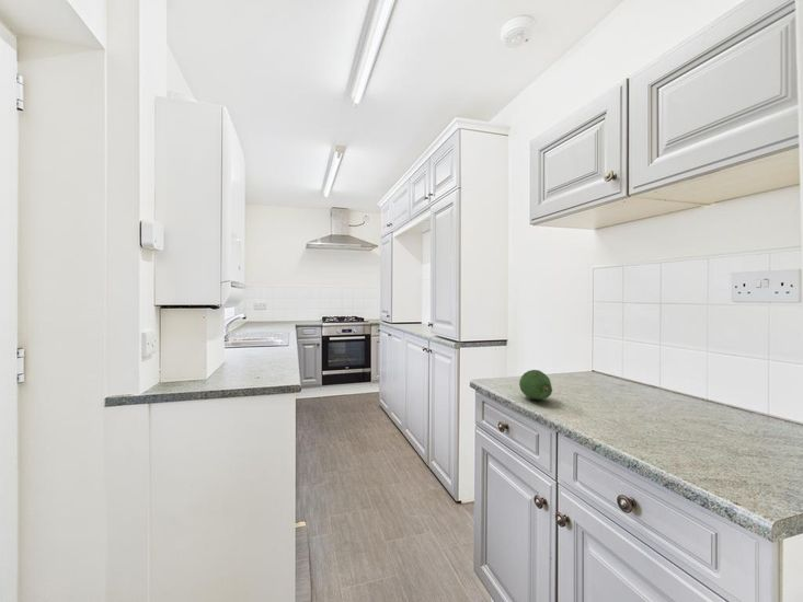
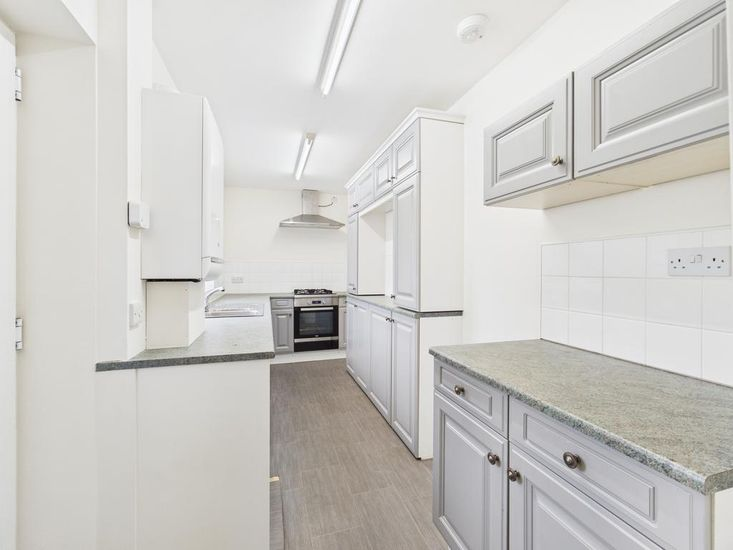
- fruit [518,369,553,401]
